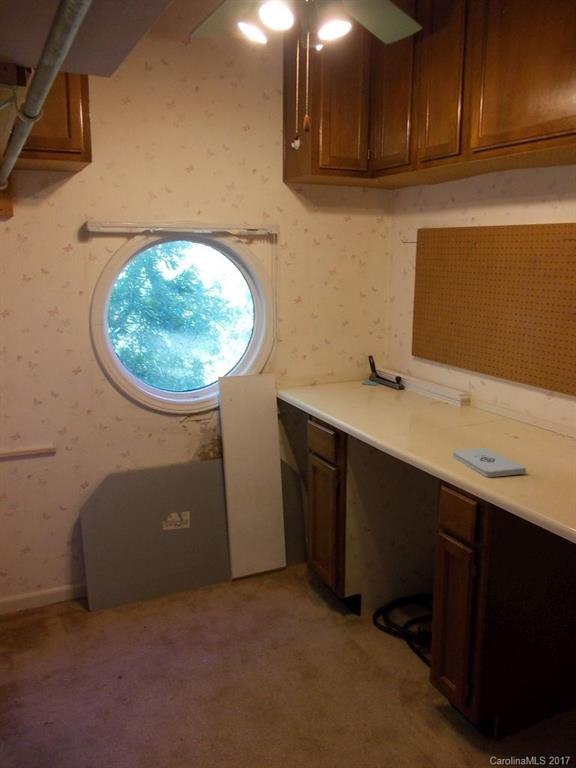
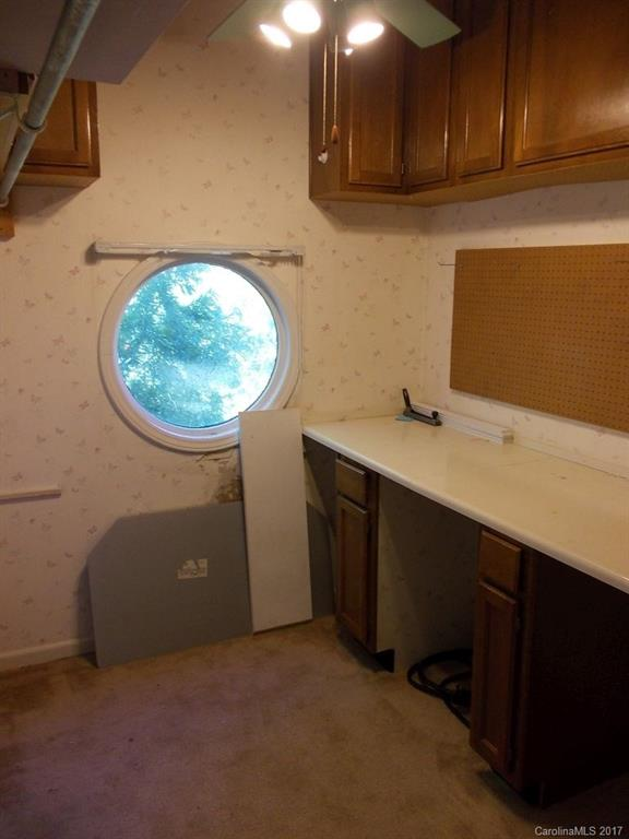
- notepad [451,447,527,478]
